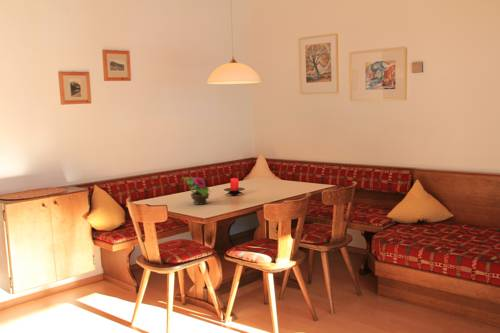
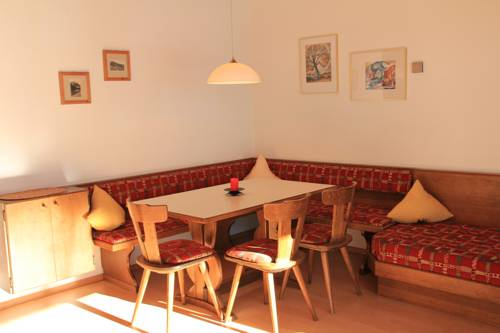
- potted flower [181,176,213,206]
